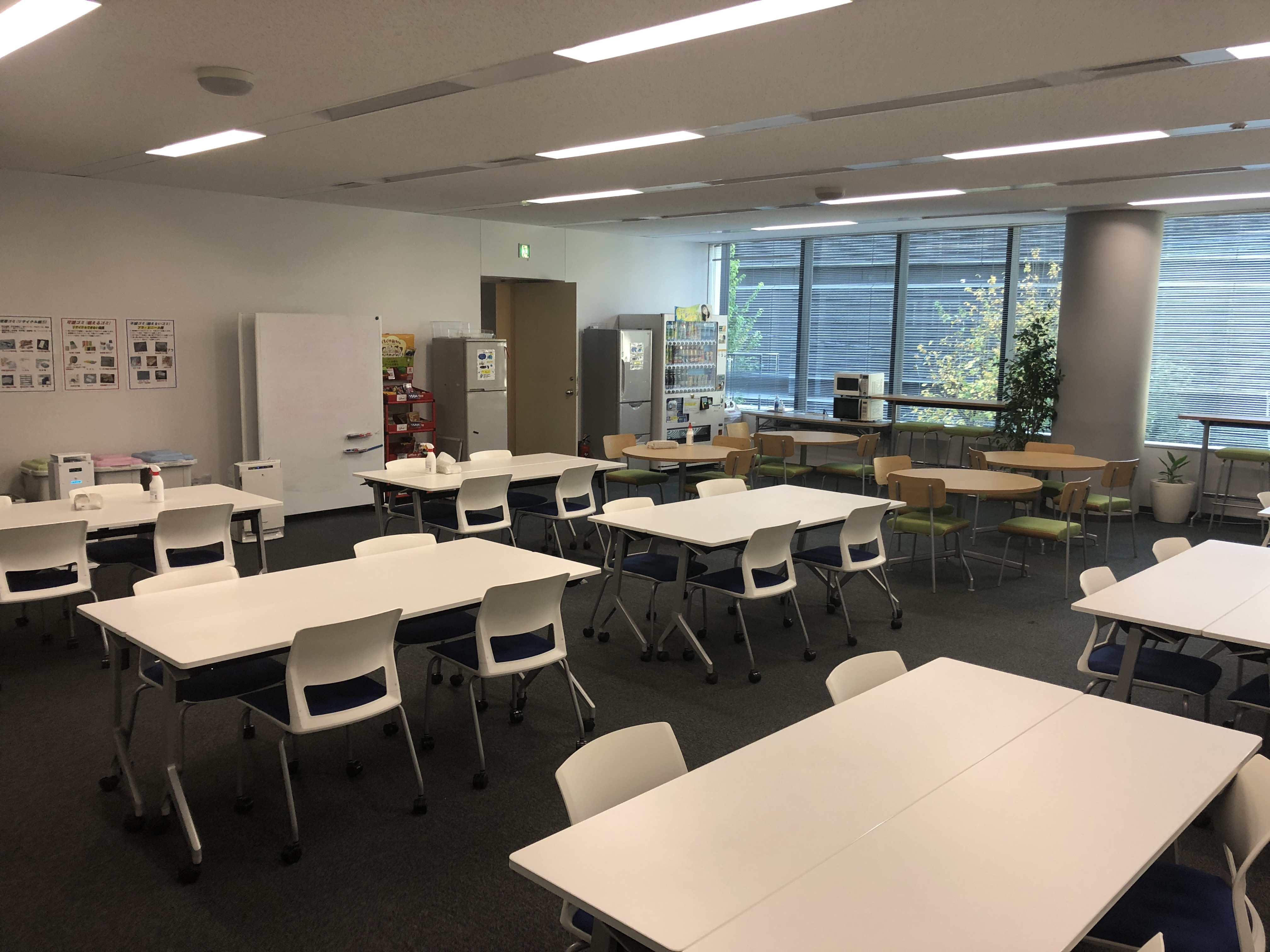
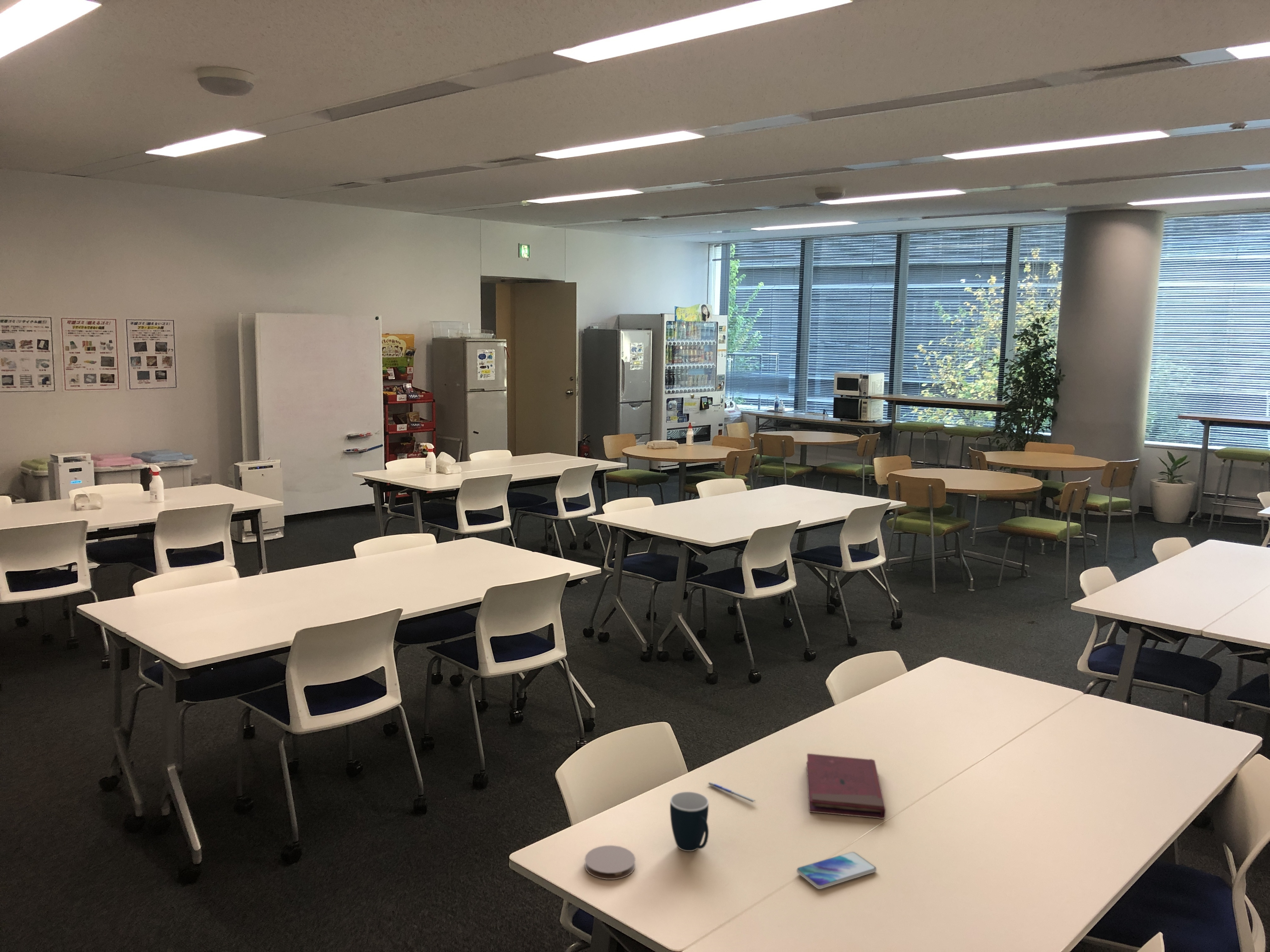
+ smartphone [796,852,877,889]
+ mug [670,791,709,852]
+ pen [707,782,757,803]
+ coaster [584,845,636,880]
+ book [806,753,886,819]
